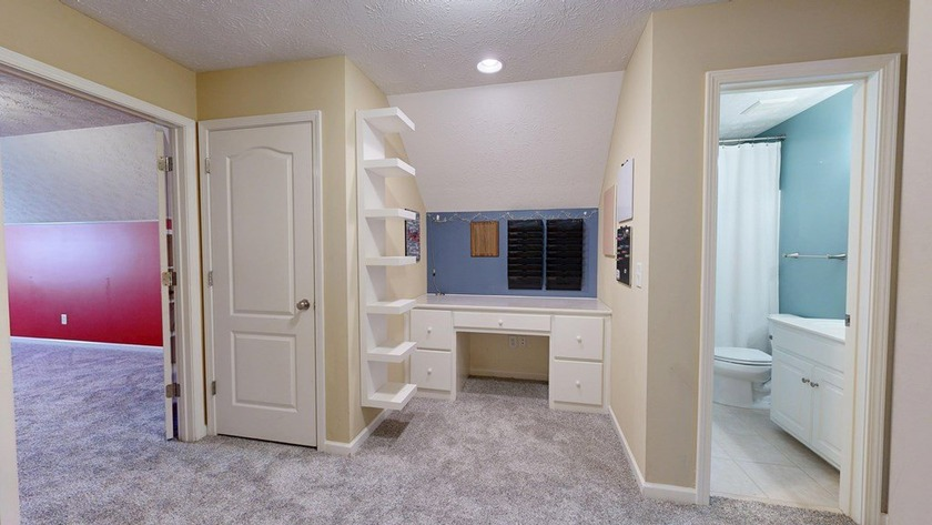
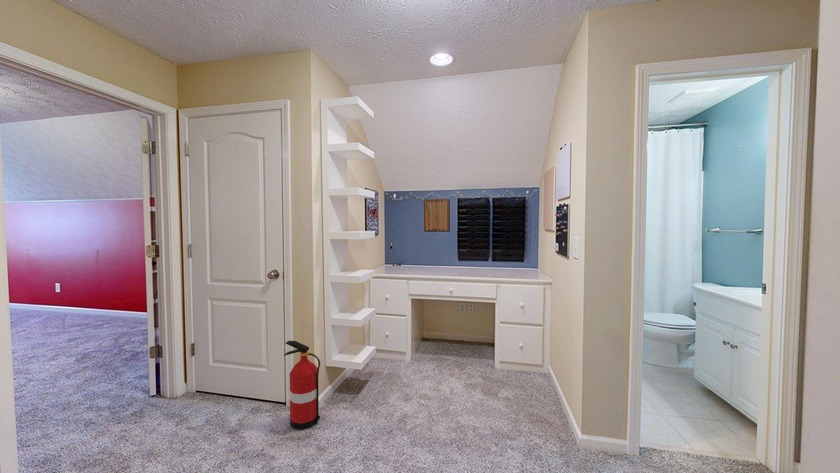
+ fire extinguisher [283,340,321,431]
